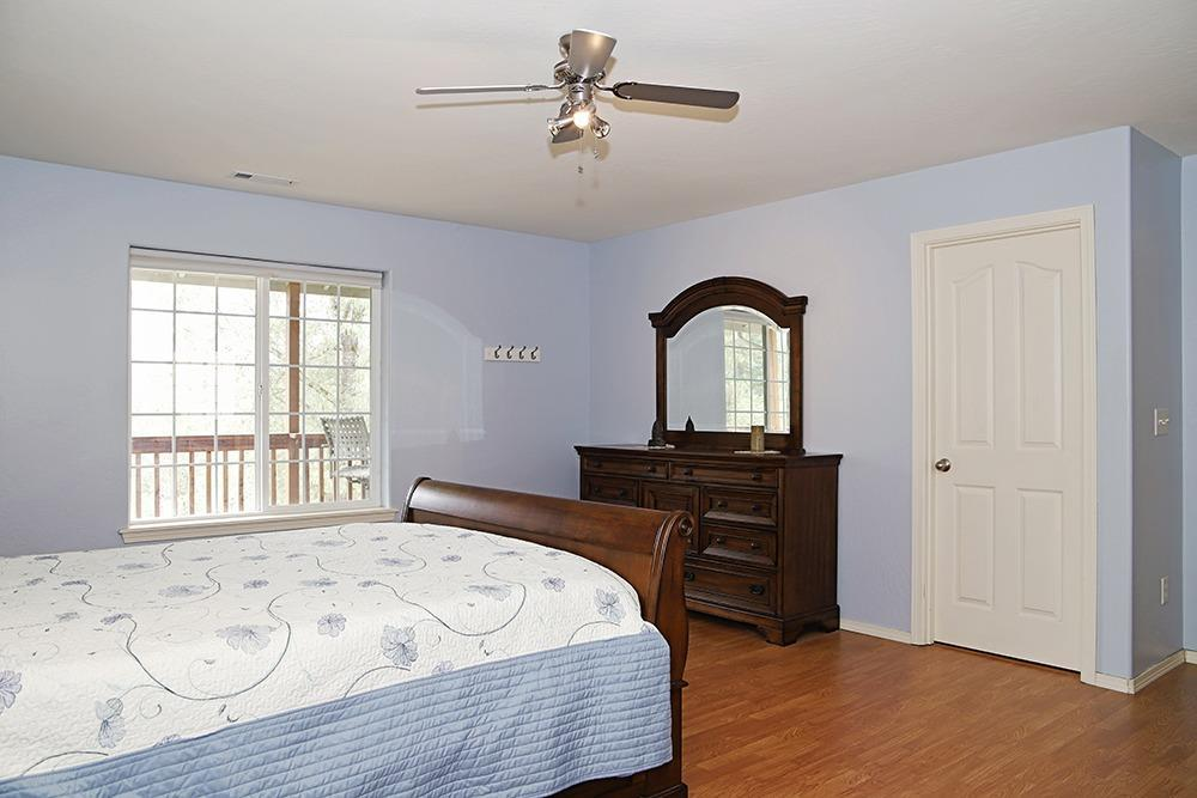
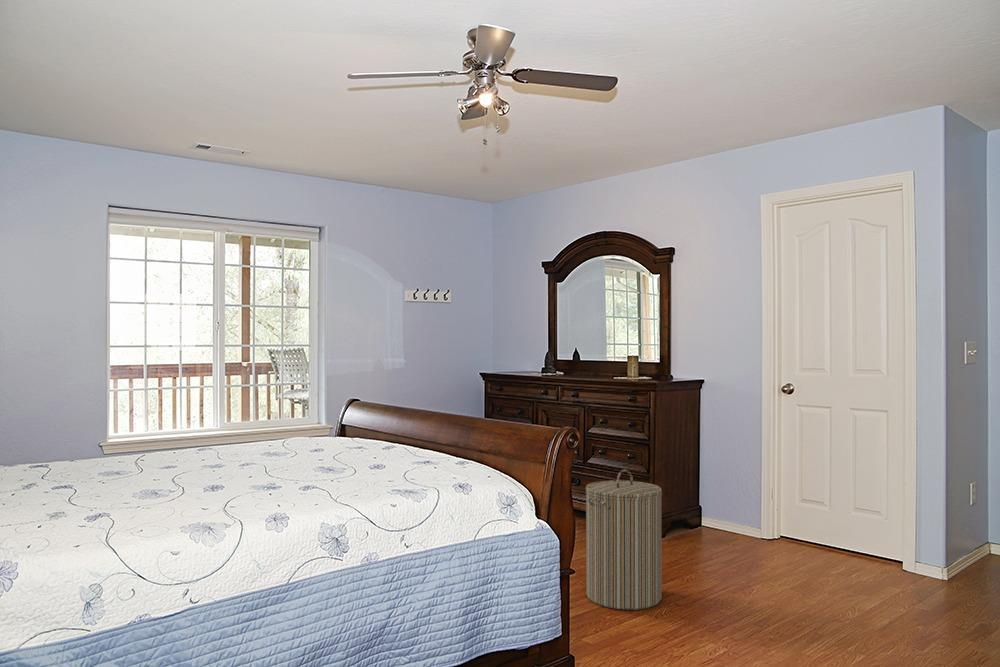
+ laundry hamper [585,468,663,611]
